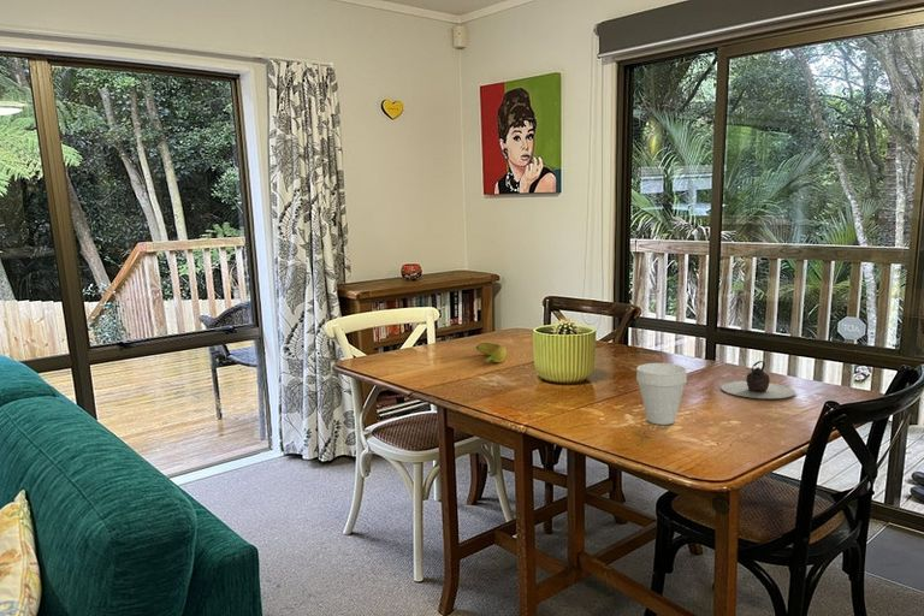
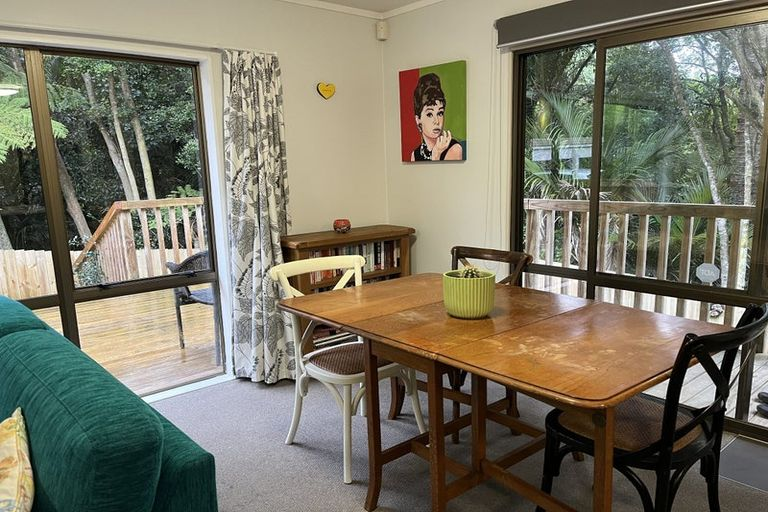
- banana [475,342,508,363]
- teapot [719,360,796,399]
- cup [635,362,688,426]
